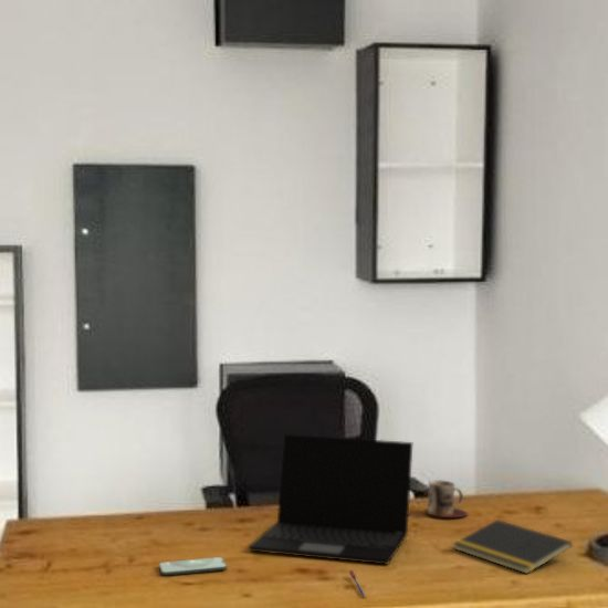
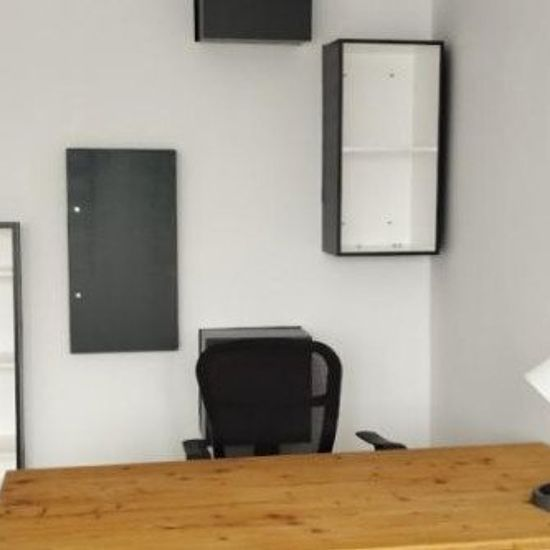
- laptop [248,433,413,566]
- smartphone [158,556,228,576]
- pen [348,569,367,598]
- notepad [452,518,573,575]
- mug [423,479,469,518]
